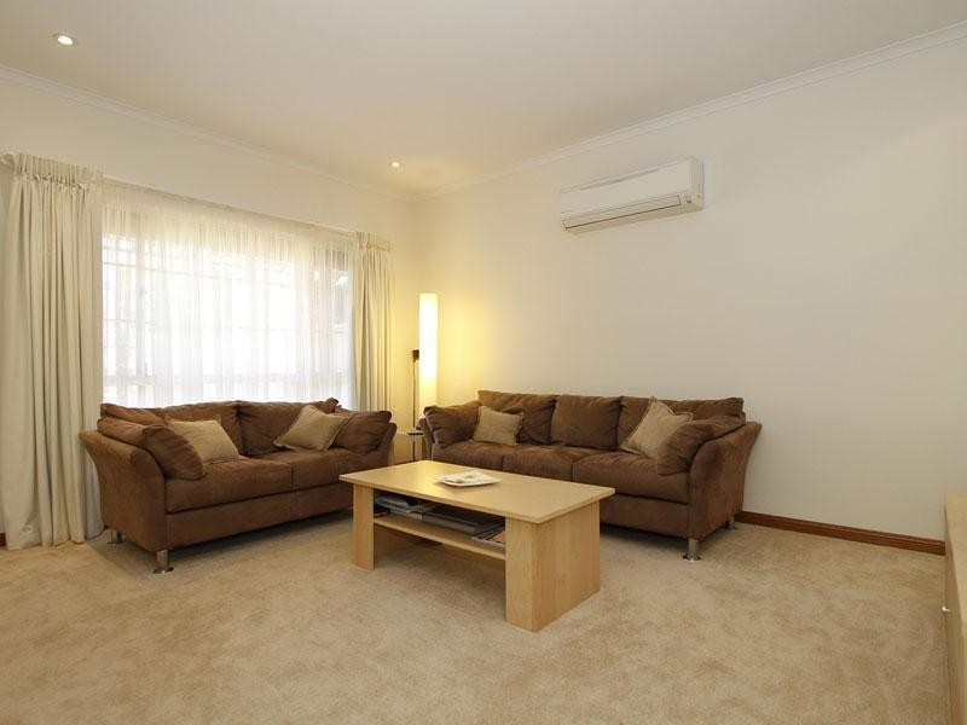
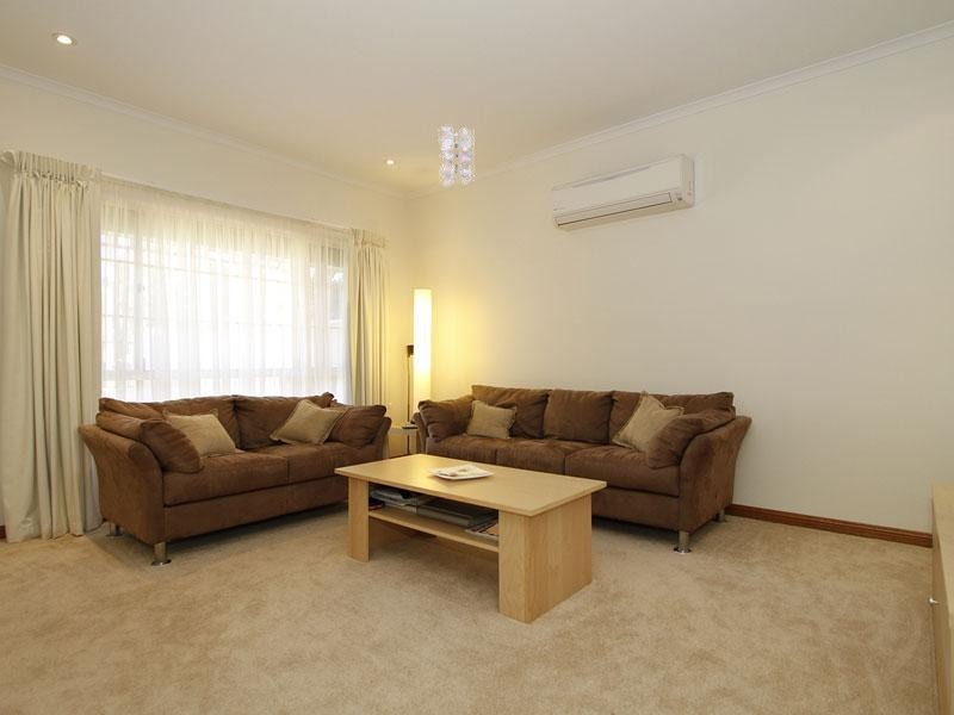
+ ceiling light [436,123,477,188]
